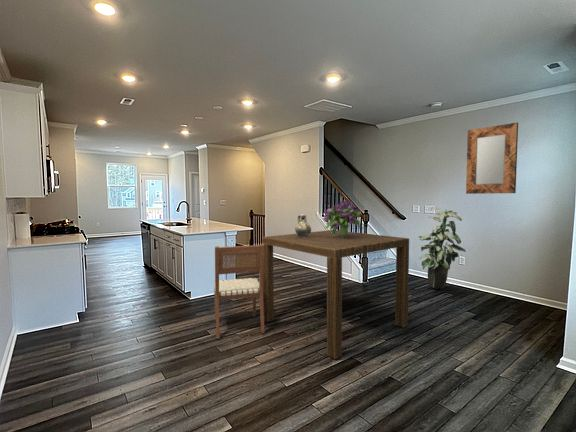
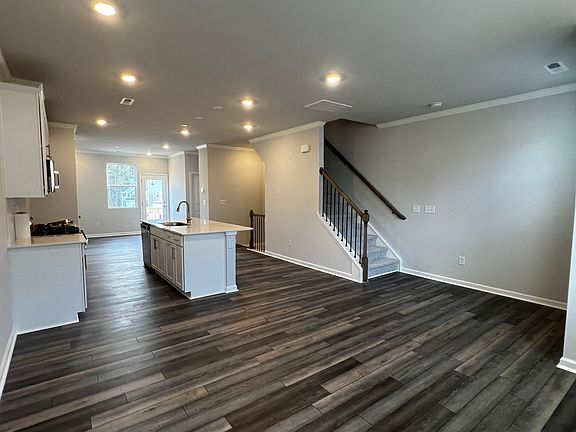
- bouquet [322,199,363,238]
- chair [213,243,266,340]
- indoor plant [417,206,467,290]
- home mirror [465,121,519,195]
- ceramic jug [294,213,312,238]
- dining table [261,229,410,360]
